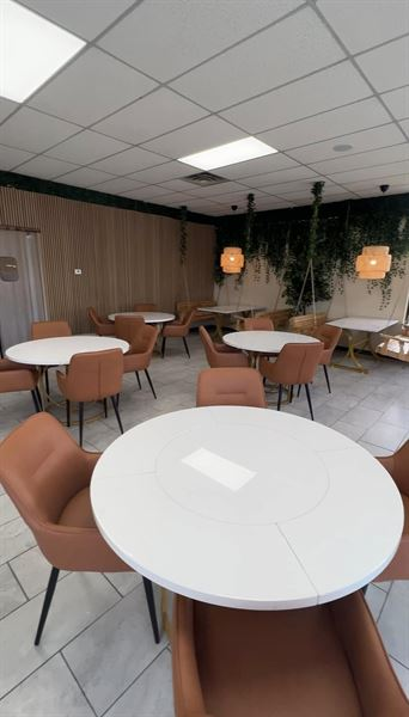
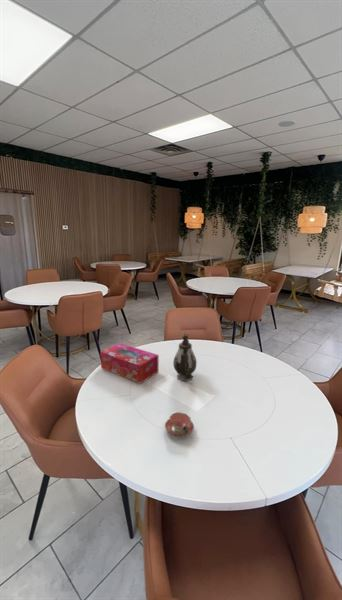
+ teacup [164,412,195,437]
+ tissue box [99,342,159,384]
+ teapot [172,332,197,382]
